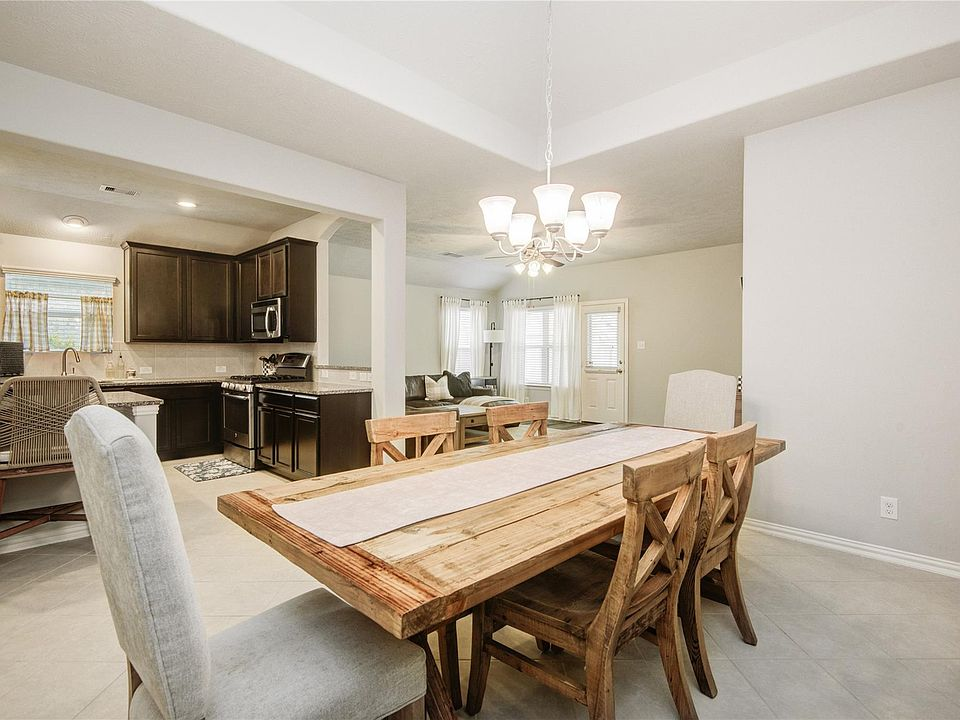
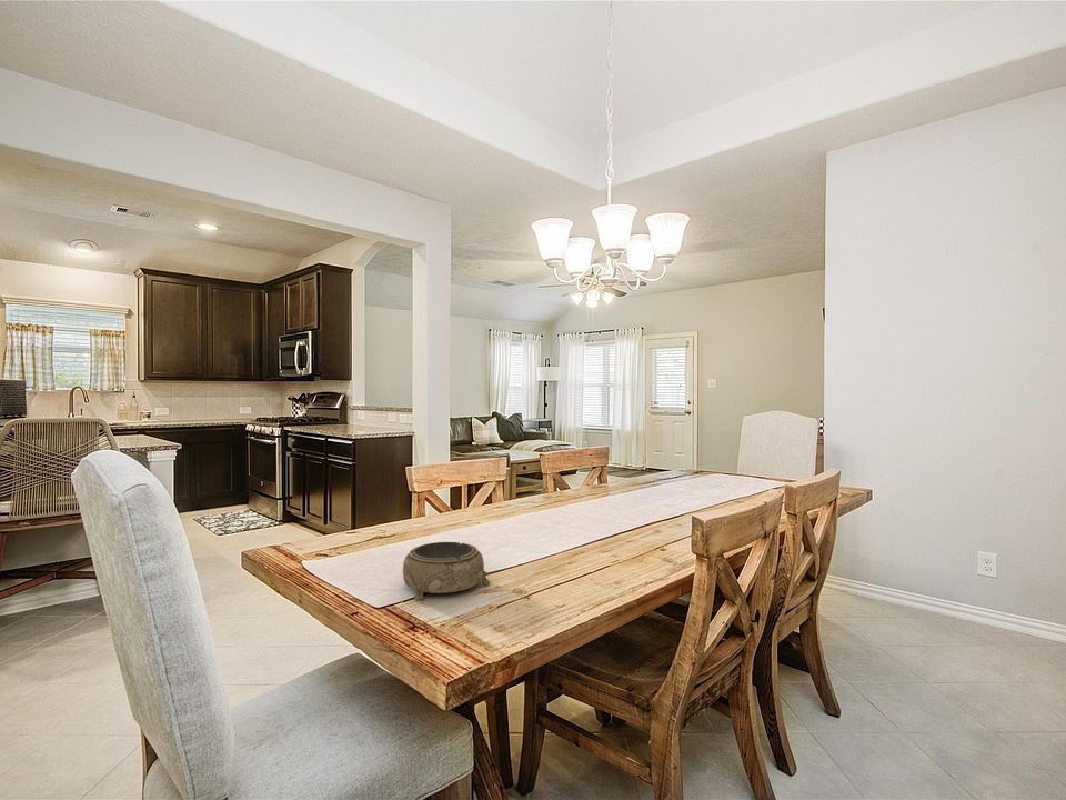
+ decorative bowl [402,541,491,601]
